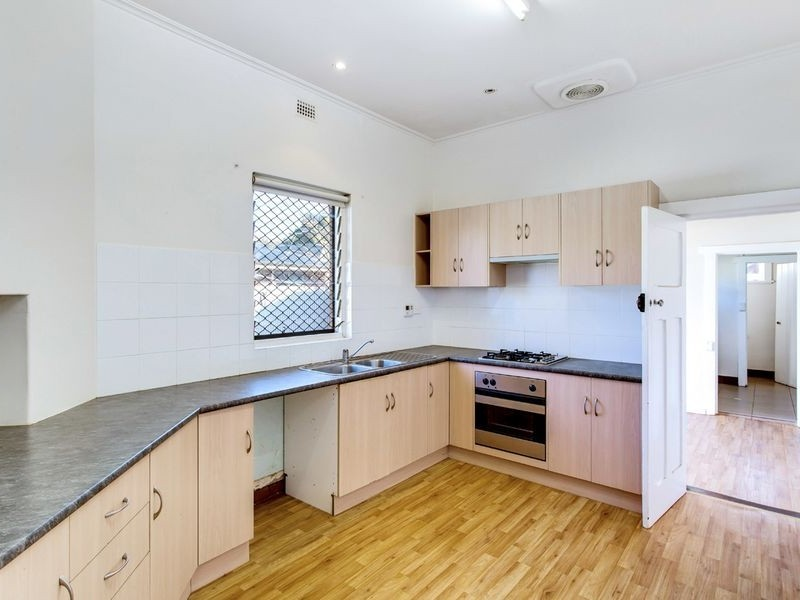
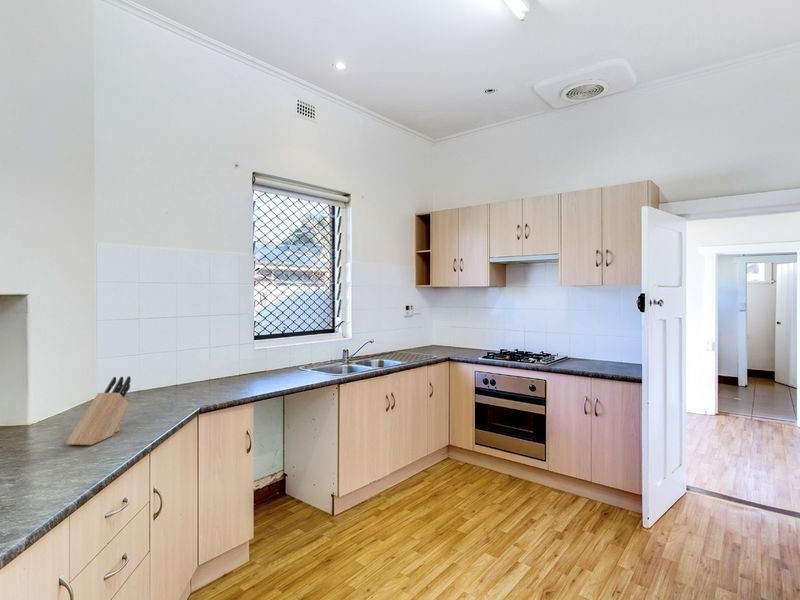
+ knife block [65,375,132,446]
